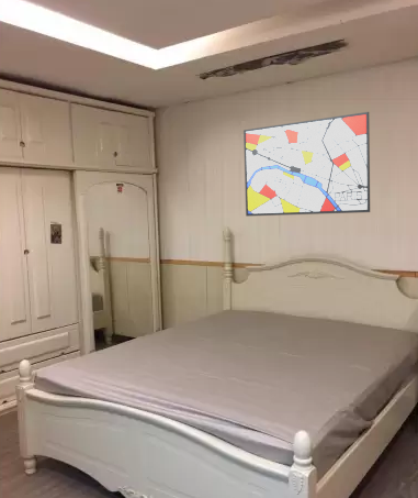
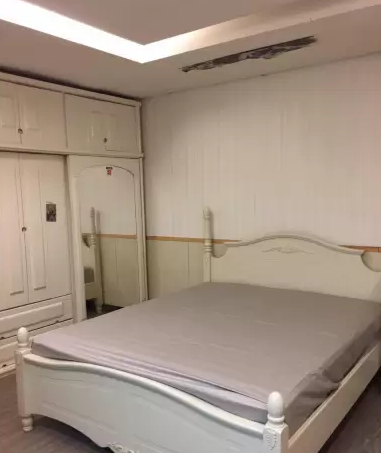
- wall art [242,111,371,218]
